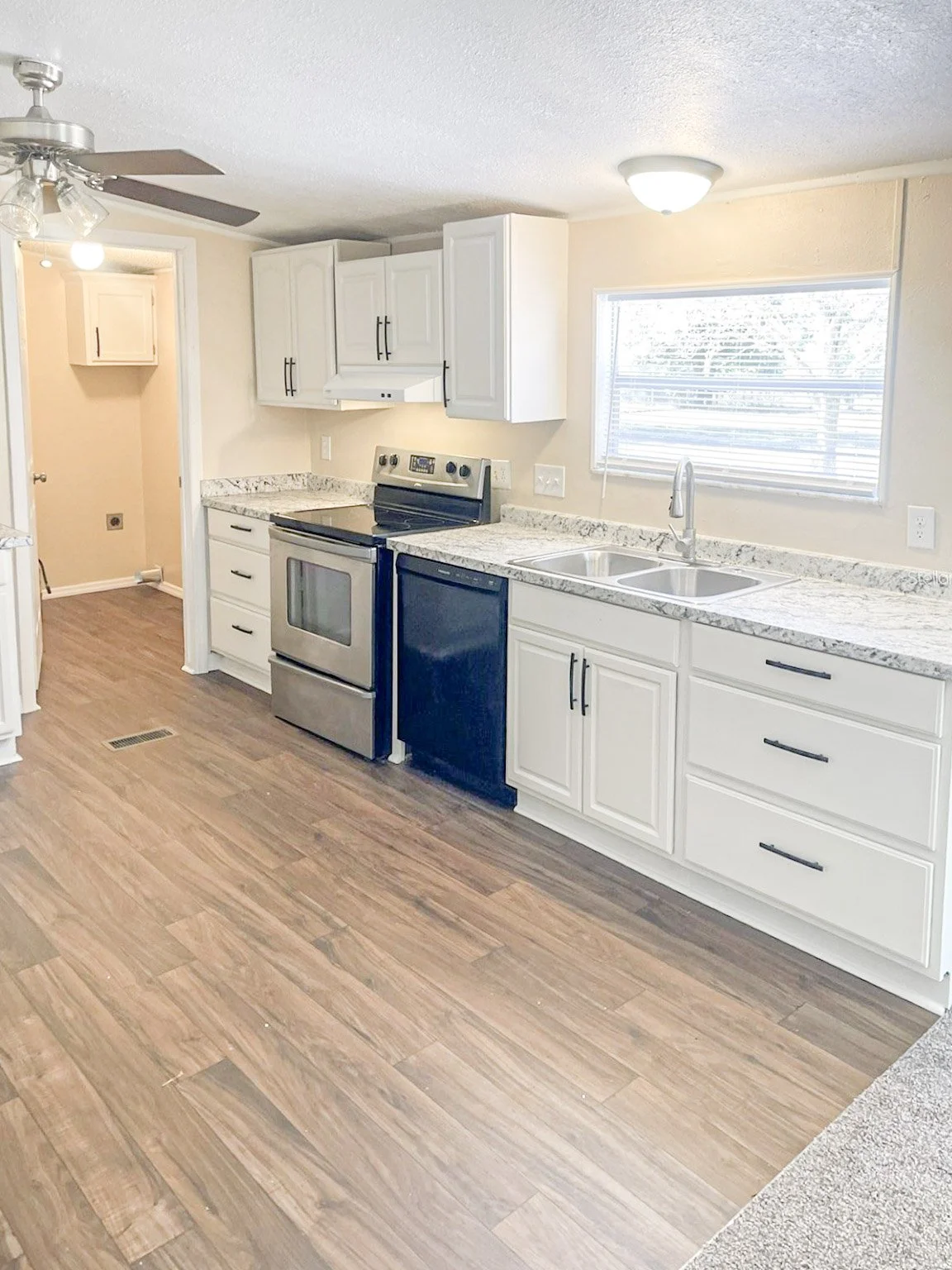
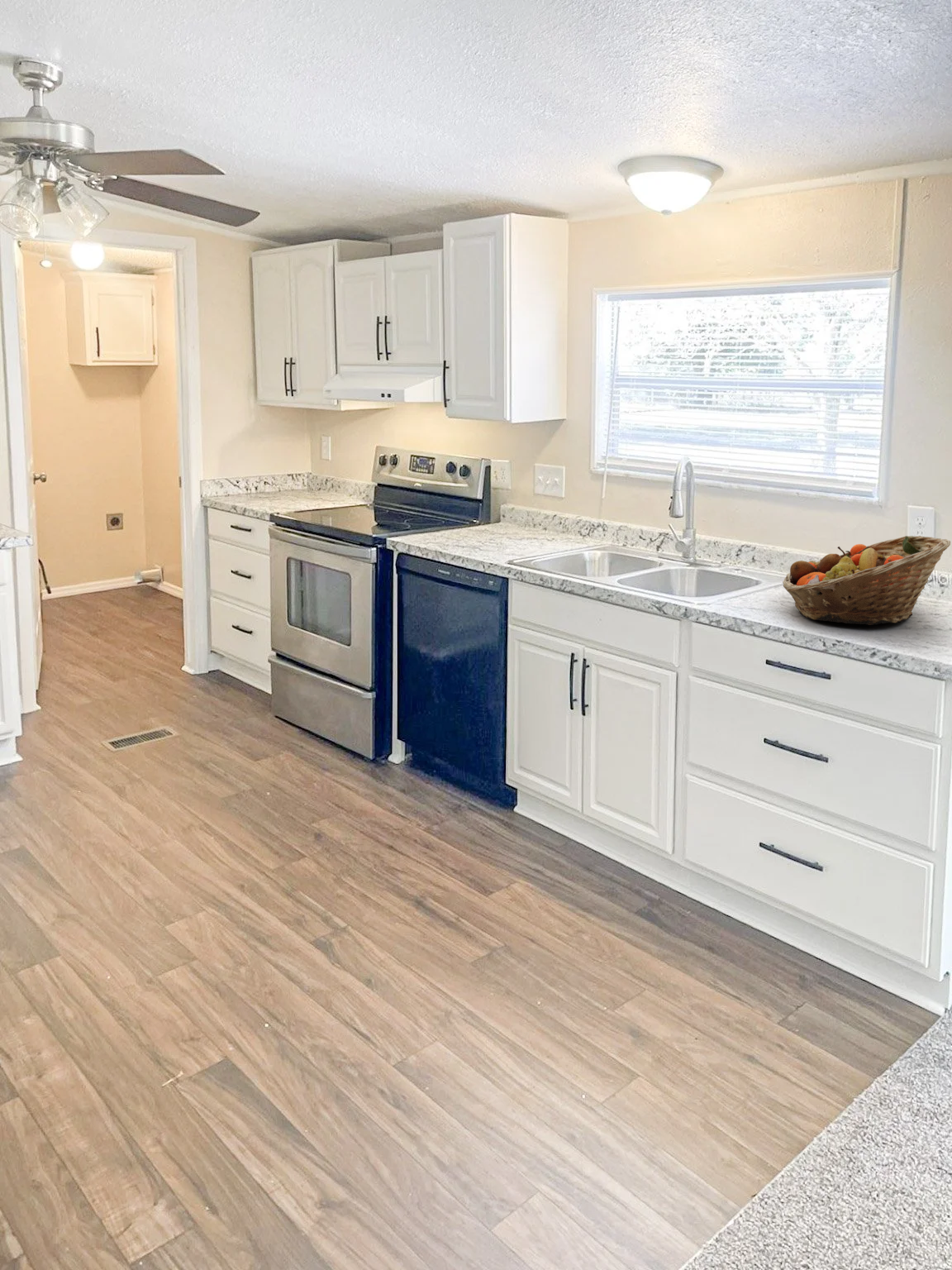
+ fruit basket [782,535,951,626]
